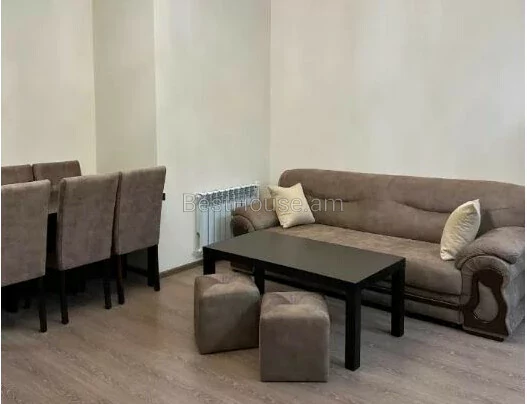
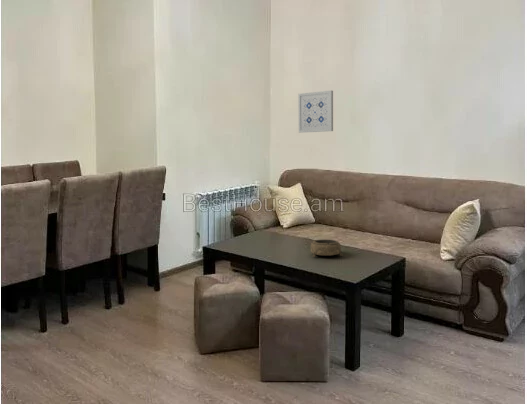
+ decorative bowl [310,239,344,258]
+ wall art [297,89,334,134]
